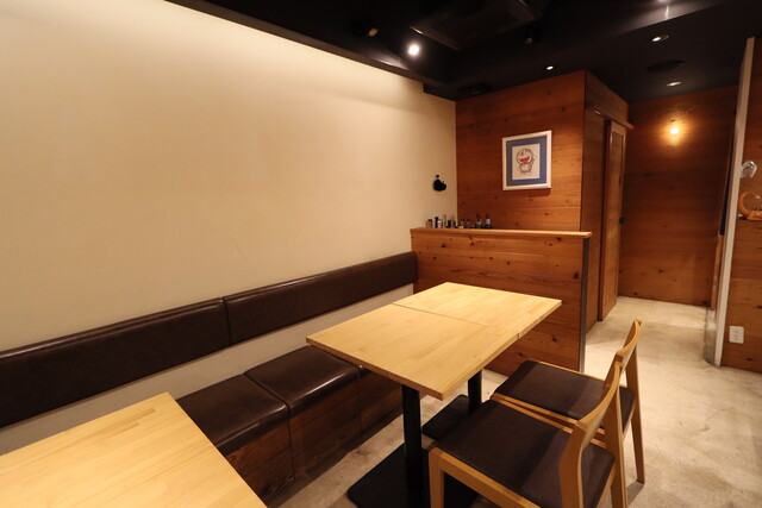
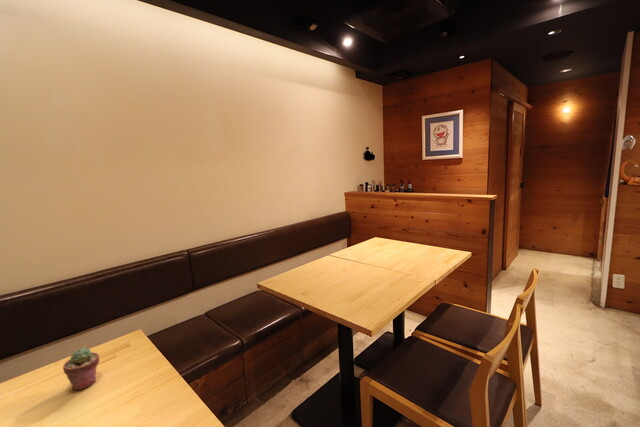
+ potted succulent [62,347,100,391]
